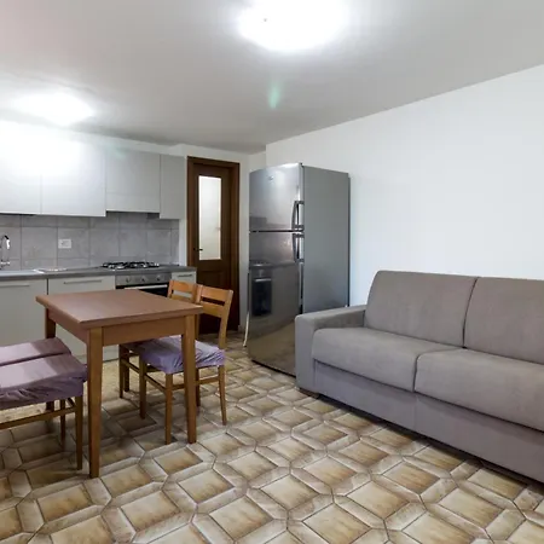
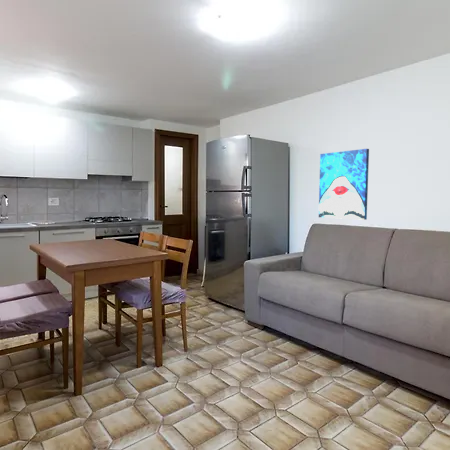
+ wall art [318,148,370,221]
